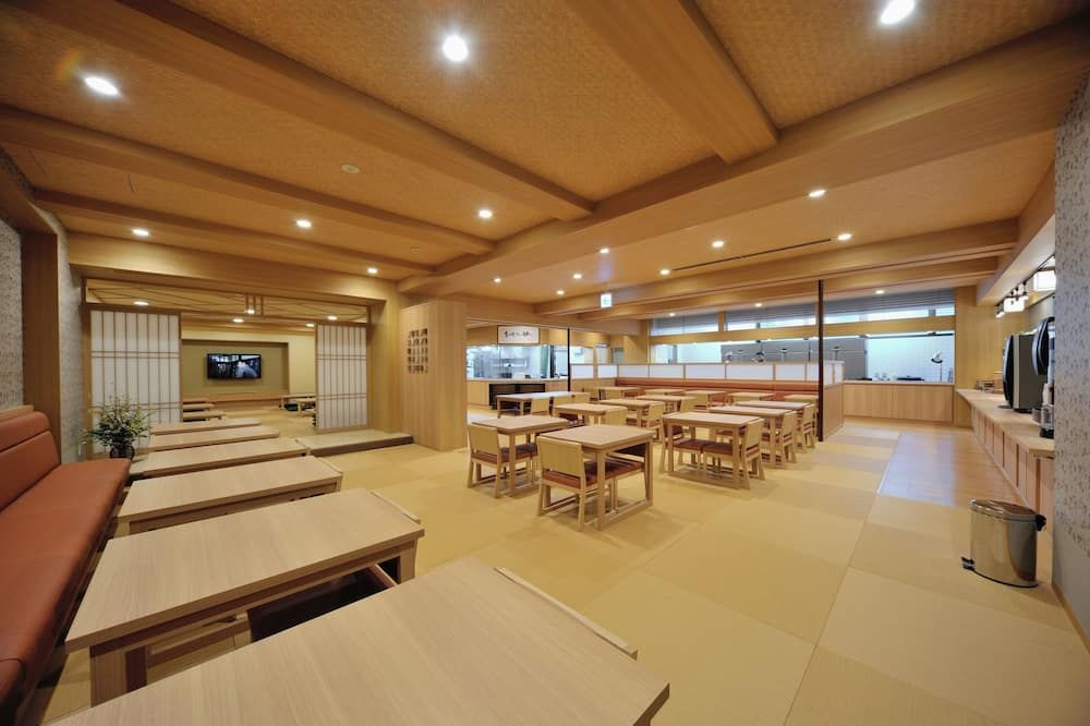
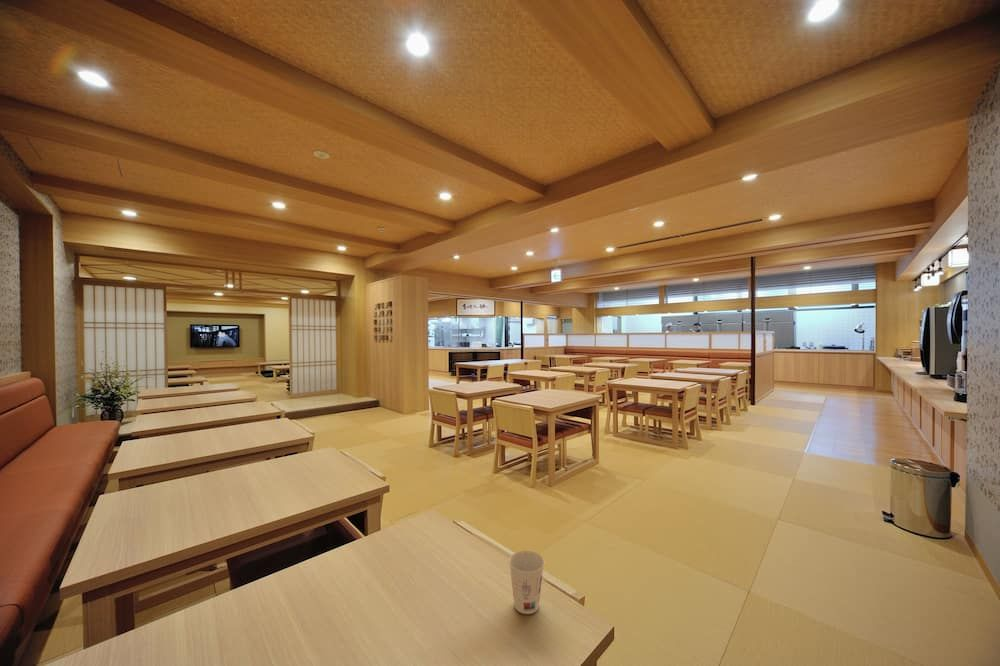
+ cup [508,550,545,615]
